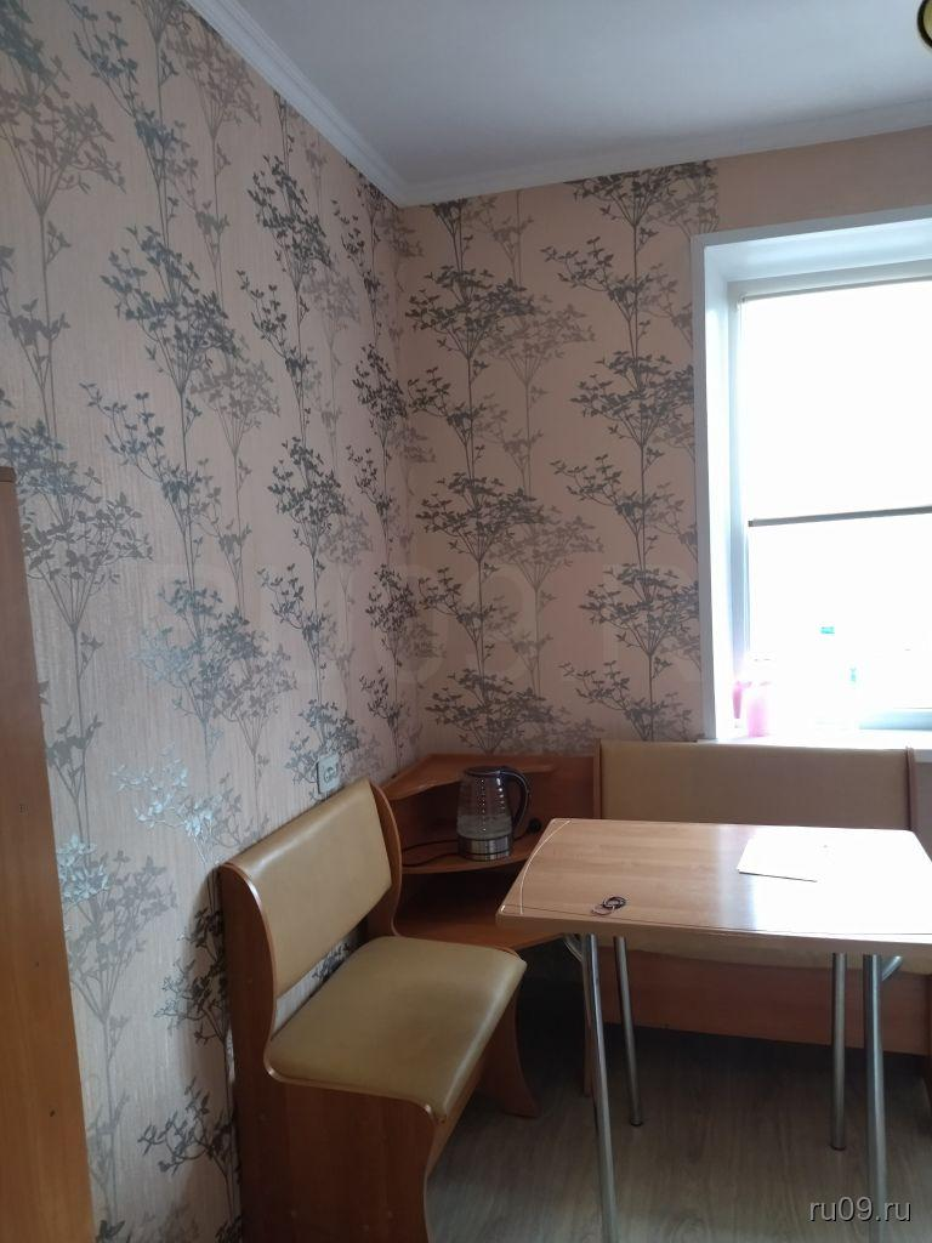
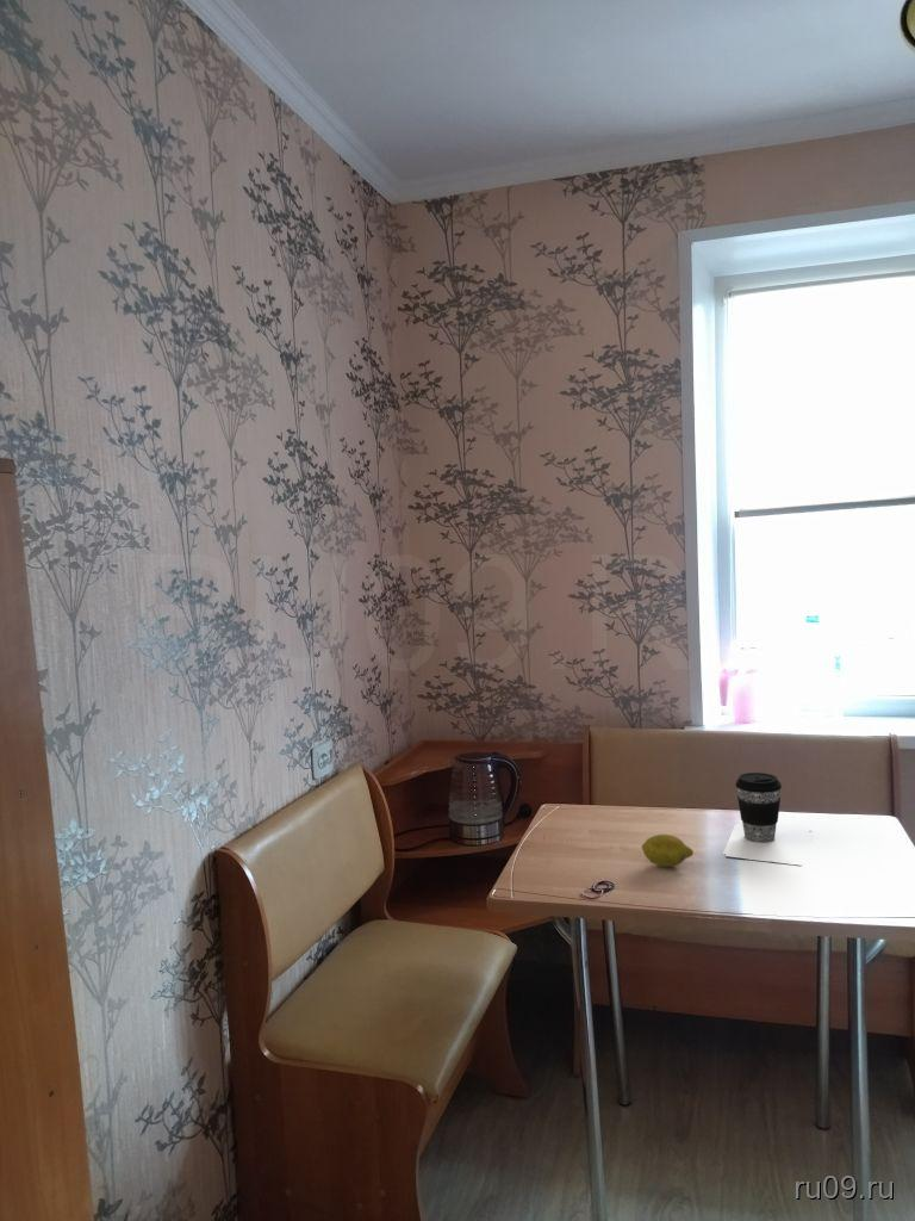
+ coffee cup [735,771,783,843]
+ fruit [641,833,695,868]
